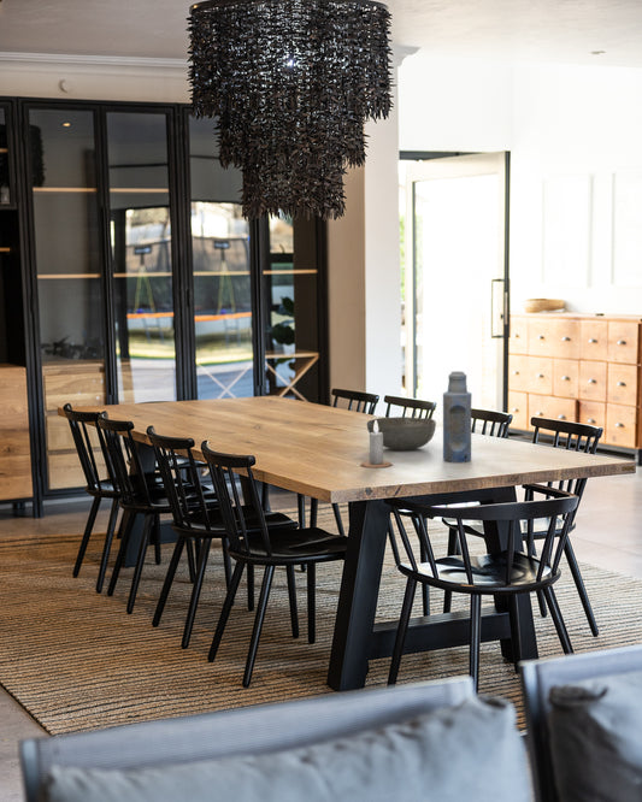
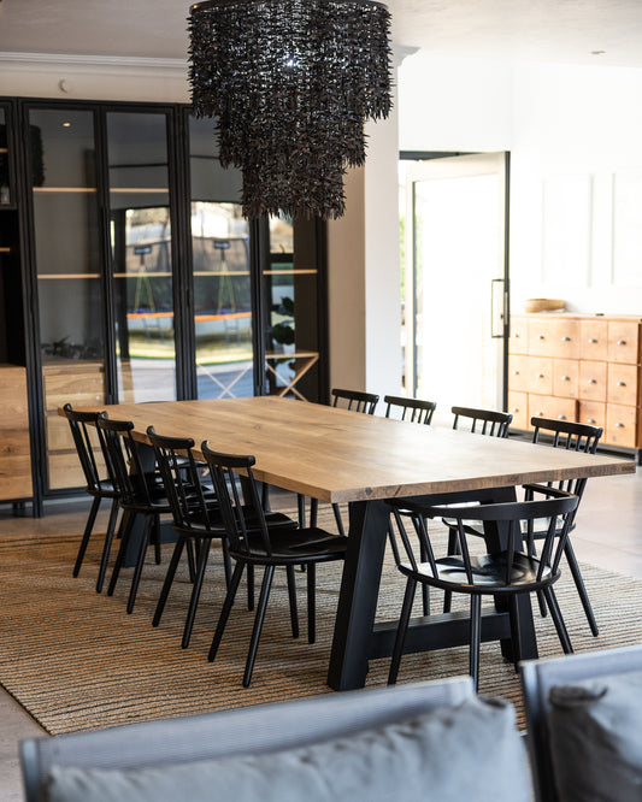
- candle [360,420,393,468]
- bottle [442,370,473,464]
- bowl [366,415,437,452]
